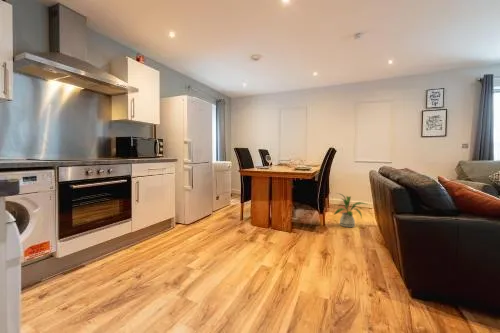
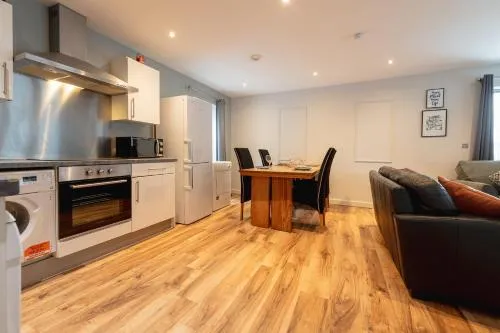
- house plant [332,192,367,228]
